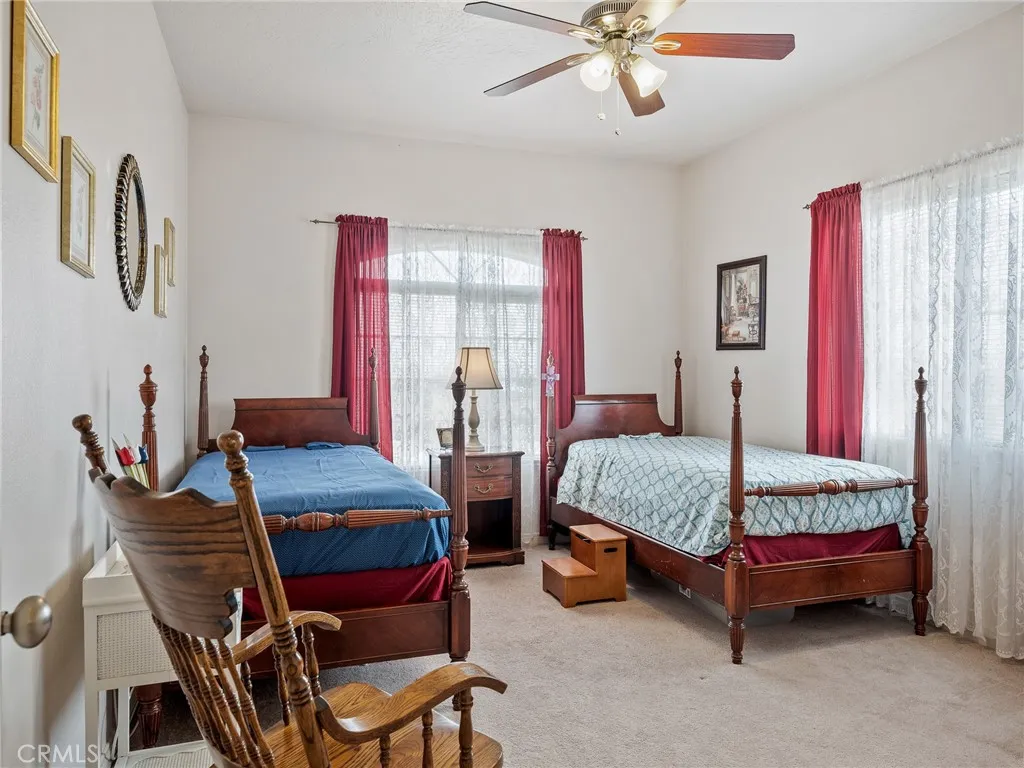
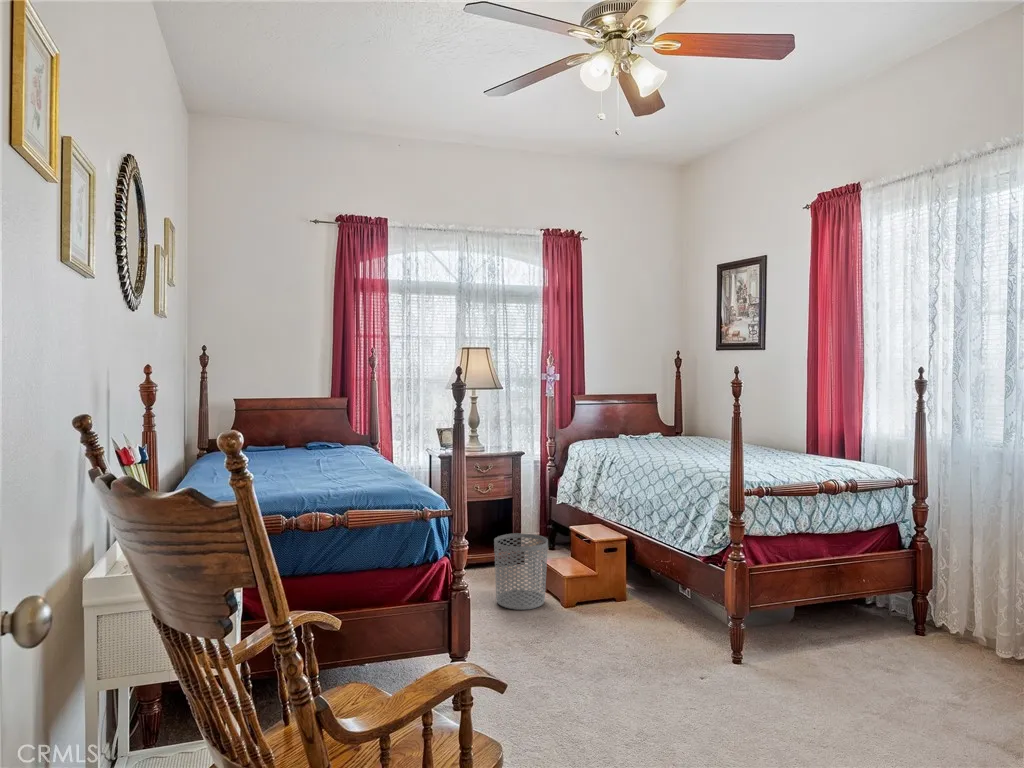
+ waste bin [493,533,549,611]
